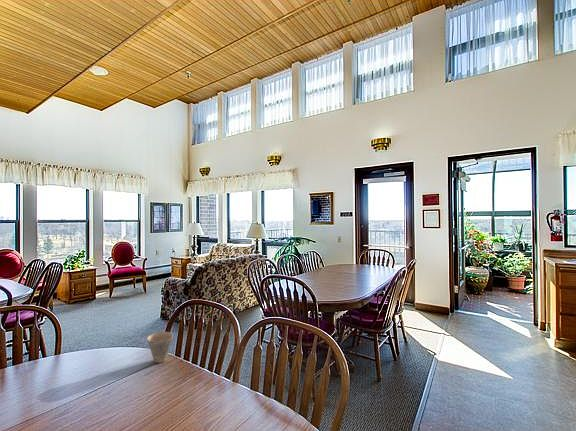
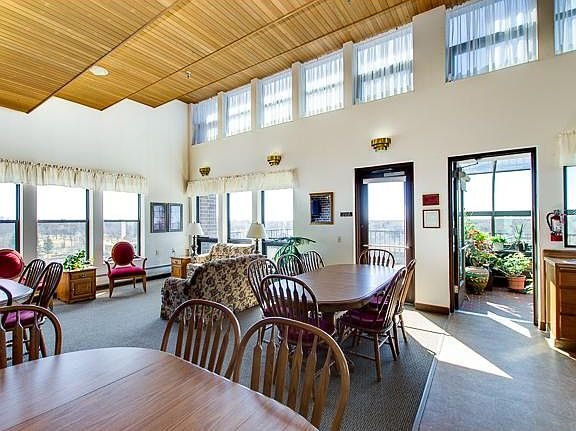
- cup [146,331,174,364]
